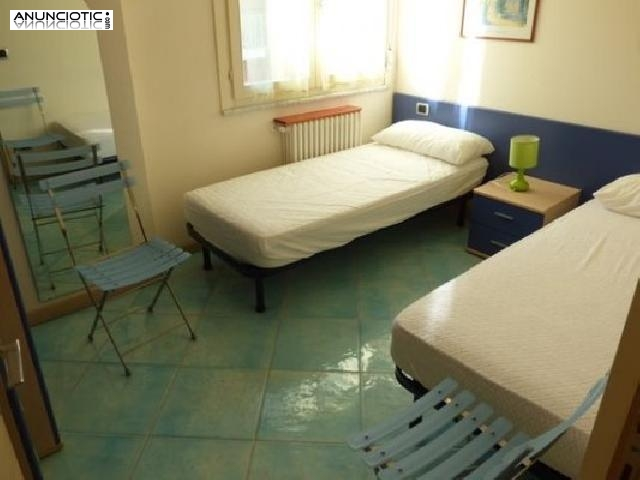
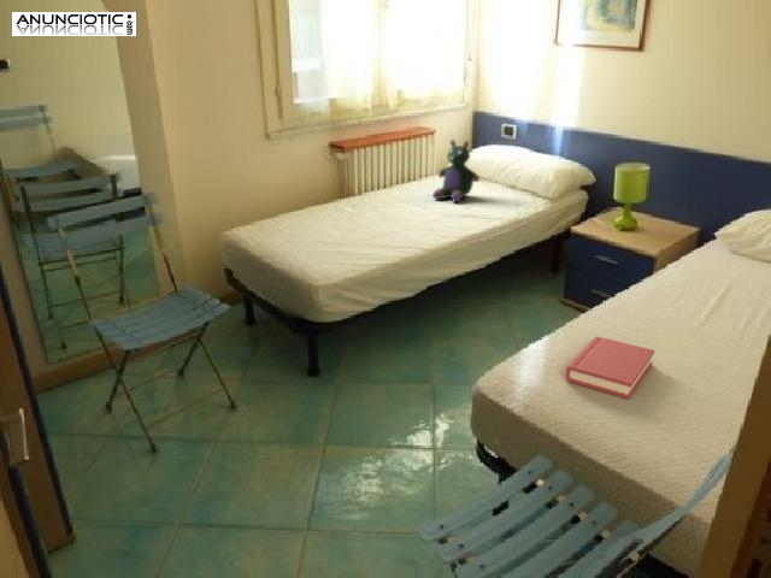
+ hardback book [565,335,655,400]
+ stuffed bear [431,138,481,204]
